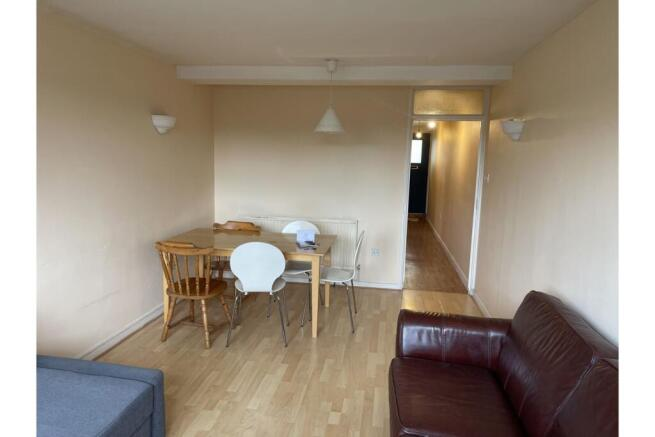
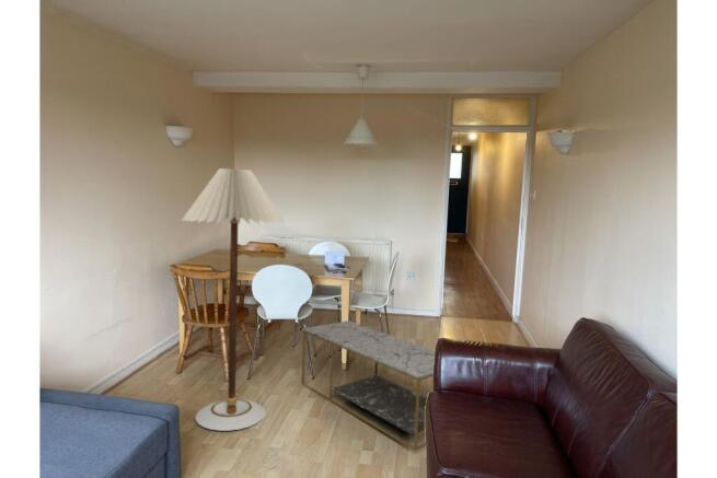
+ coffee table [301,319,436,452]
+ floor lamp [181,167,286,432]
